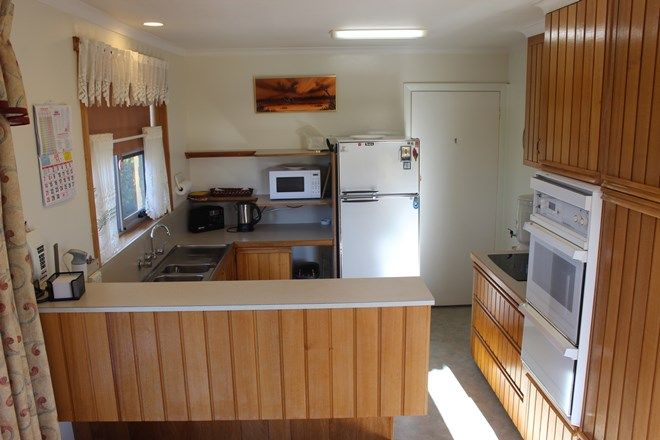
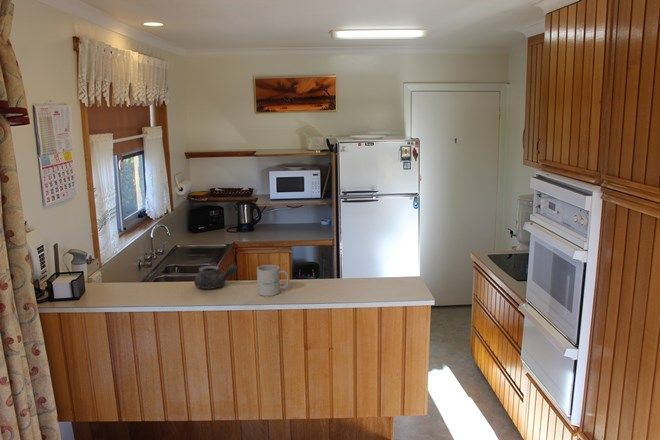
+ teapot [193,263,239,290]
+ mug [256,264,290,297]
